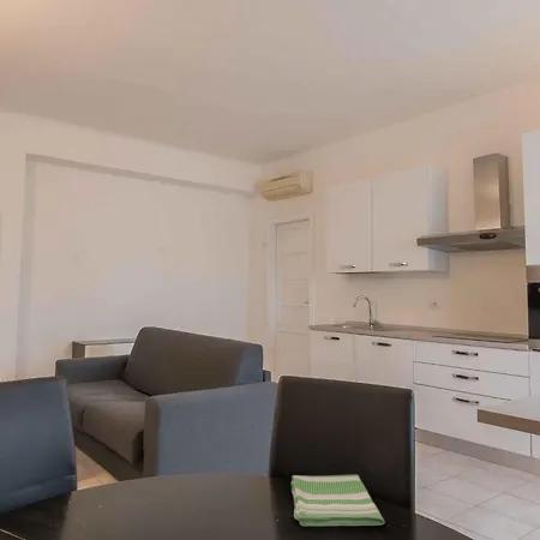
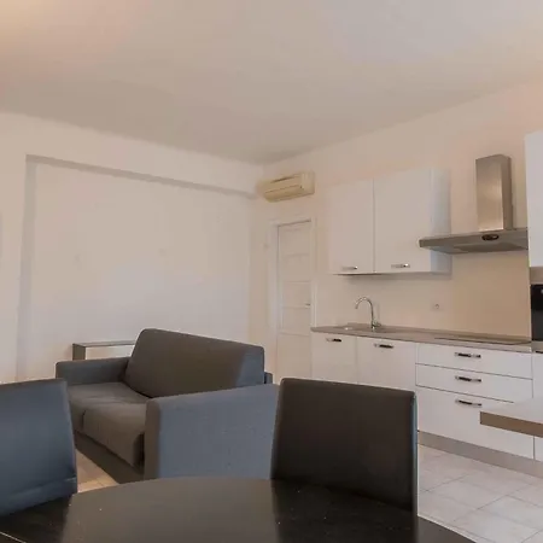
- dish towel [290,474,386,527]
